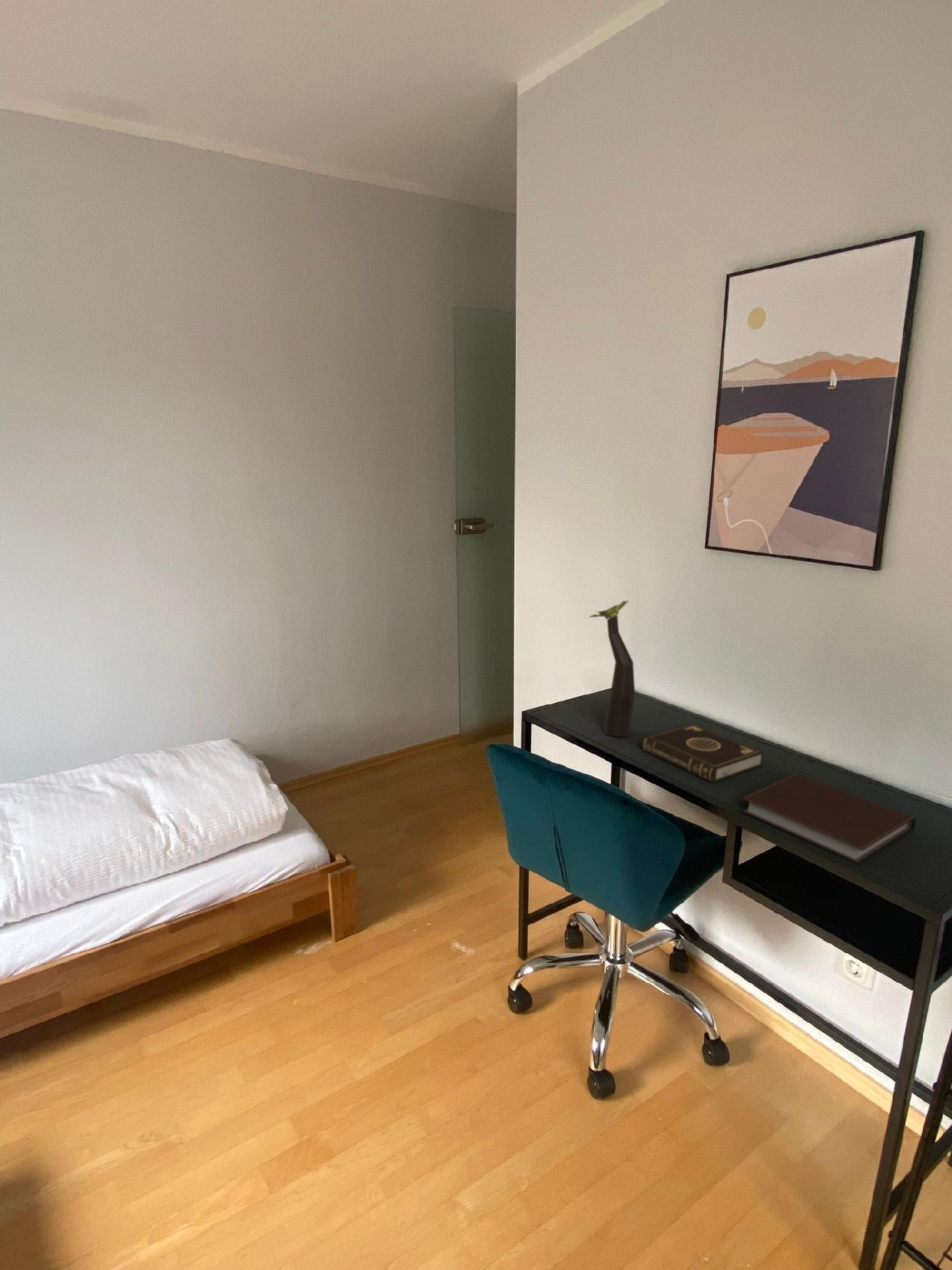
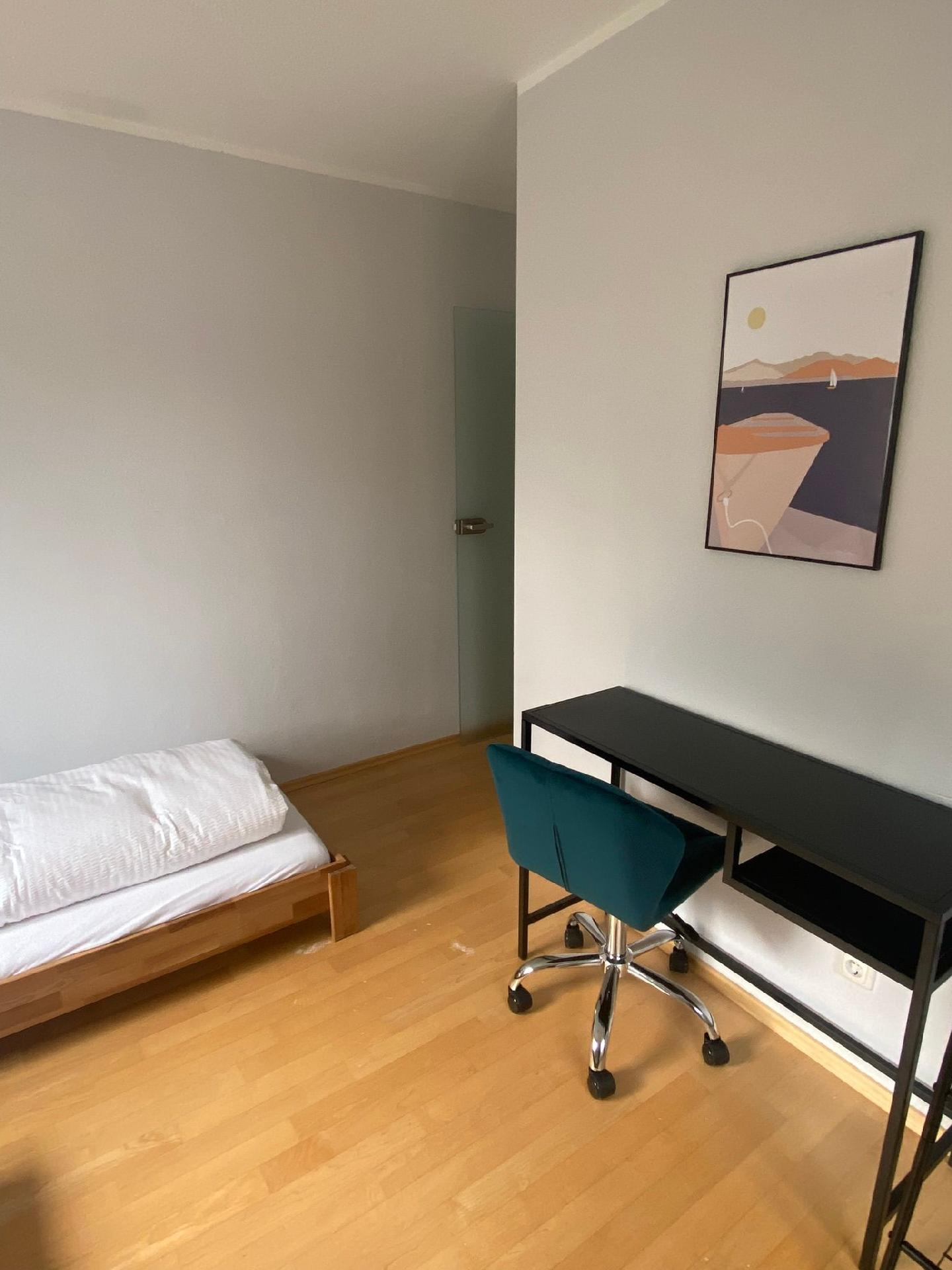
- notebook [739,773,917,866]
- book [641,722,764,784]
- plant [588,600,636,738]
